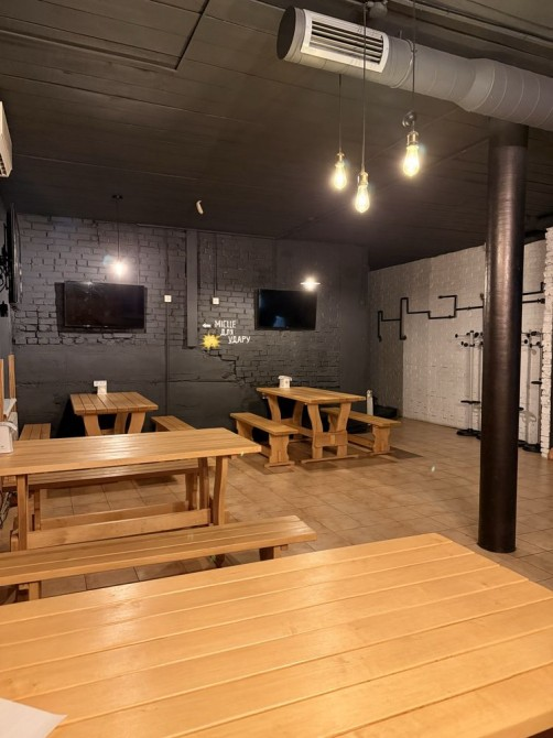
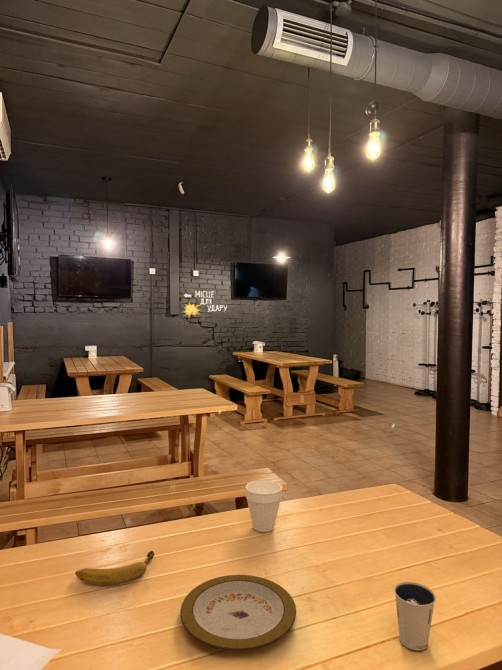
+ fruit [74,550,155,585]
+ plate [180,574,297,652]
+ dixie cup [393,581,437,652]
+ cup [244,479,283,533]
